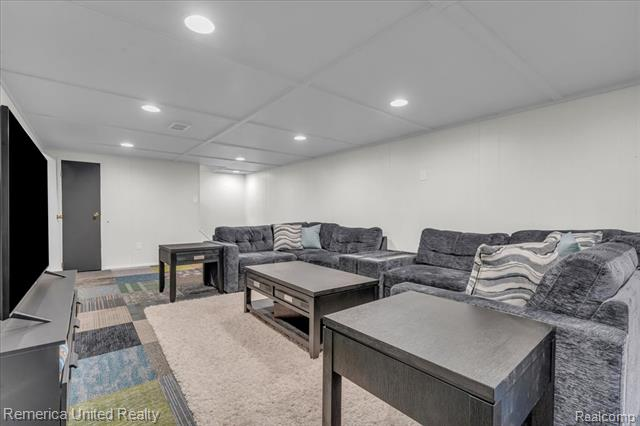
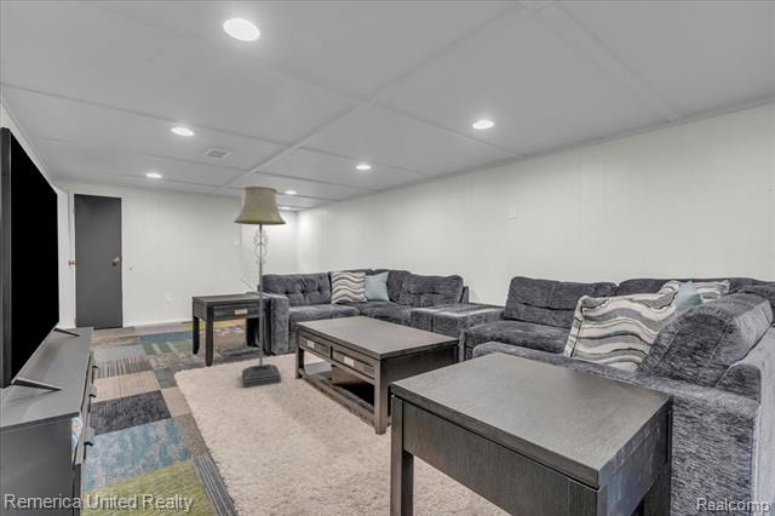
+ floor lamp [232,185,287,389]
